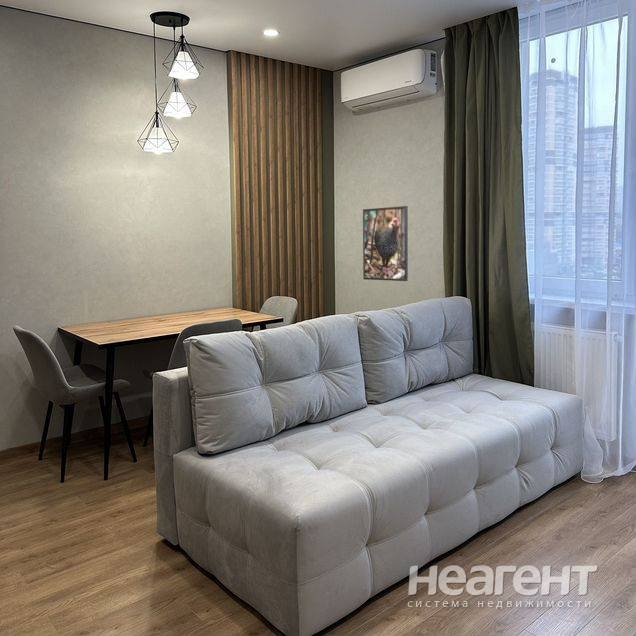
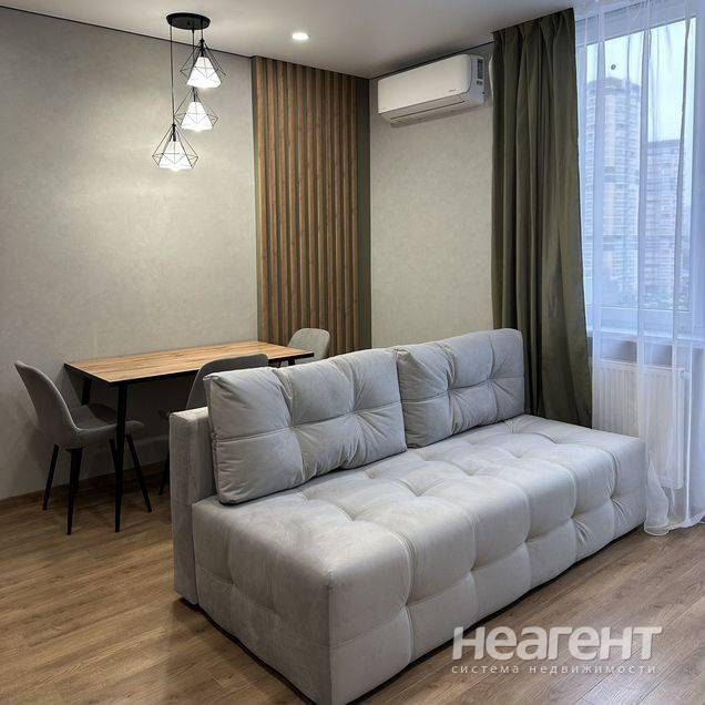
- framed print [362,205,409,282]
